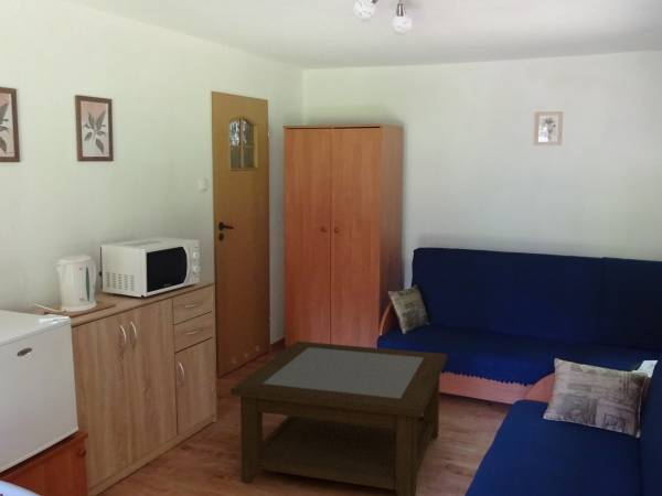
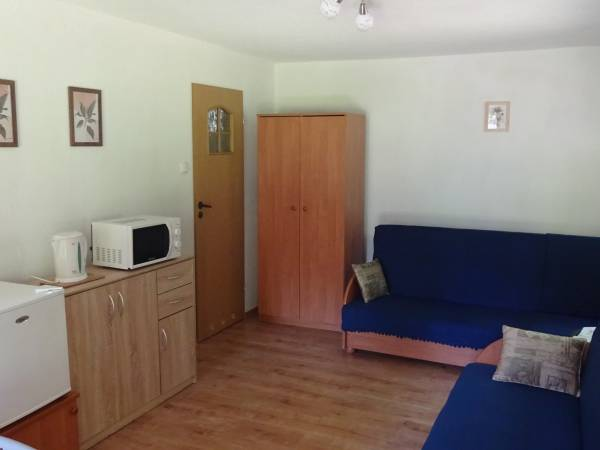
- coffee table [229,341,448,496]
